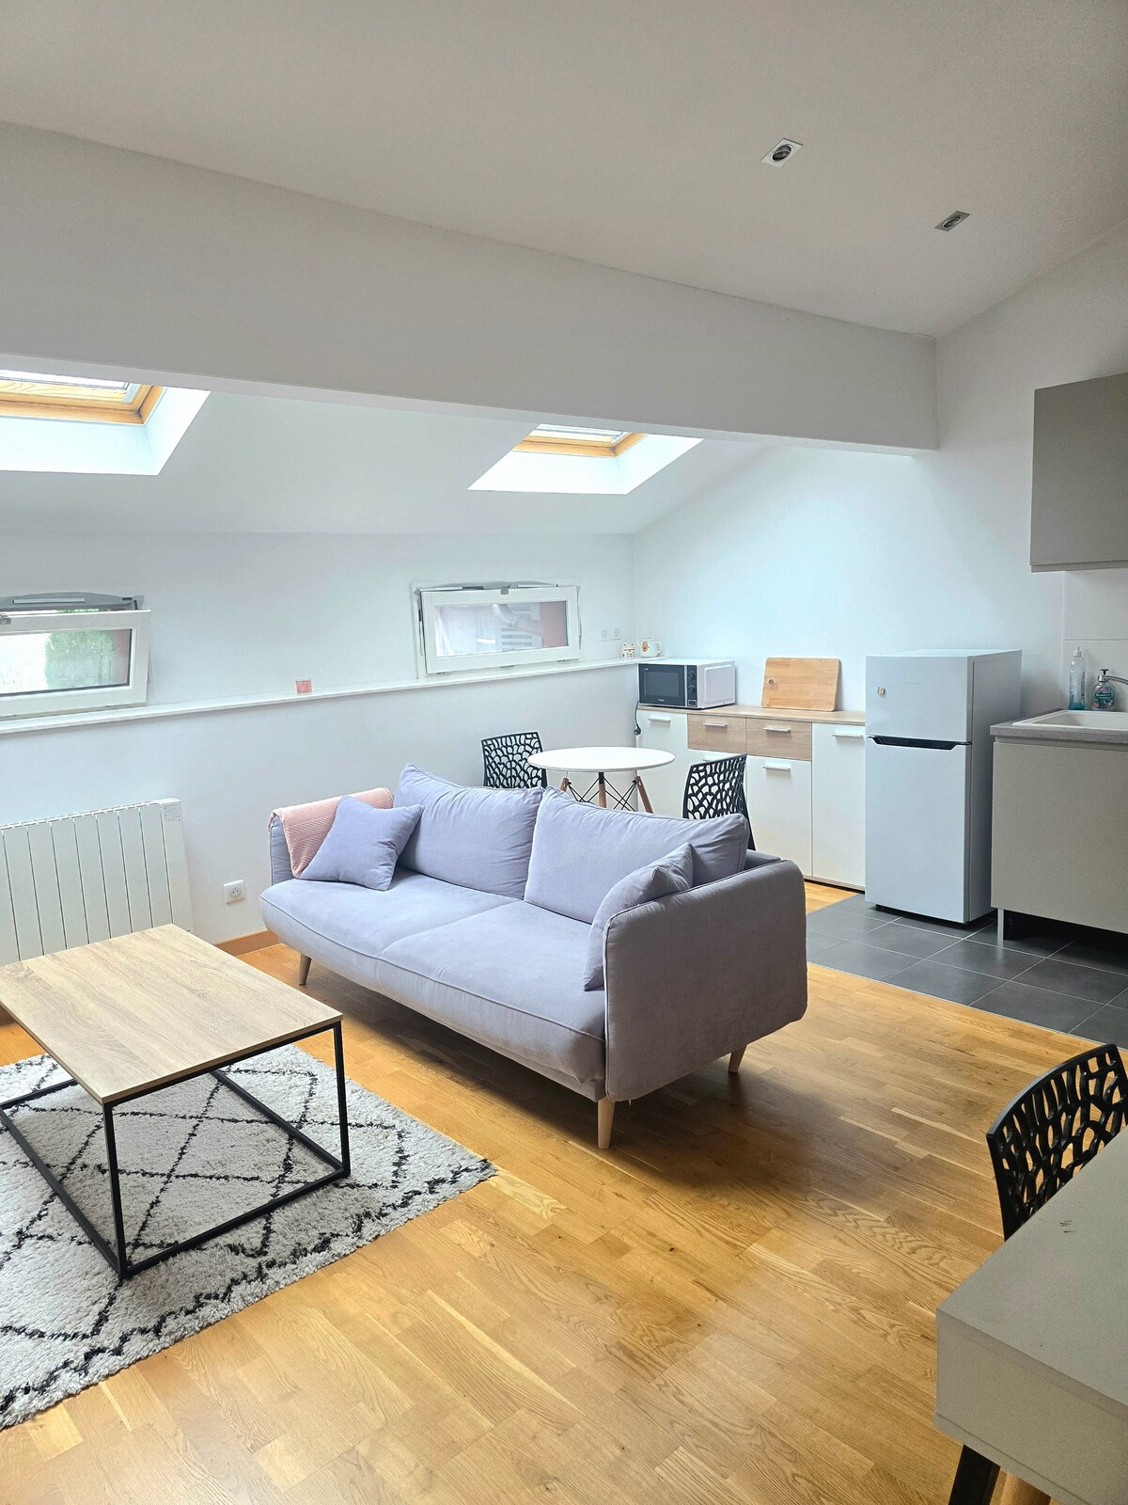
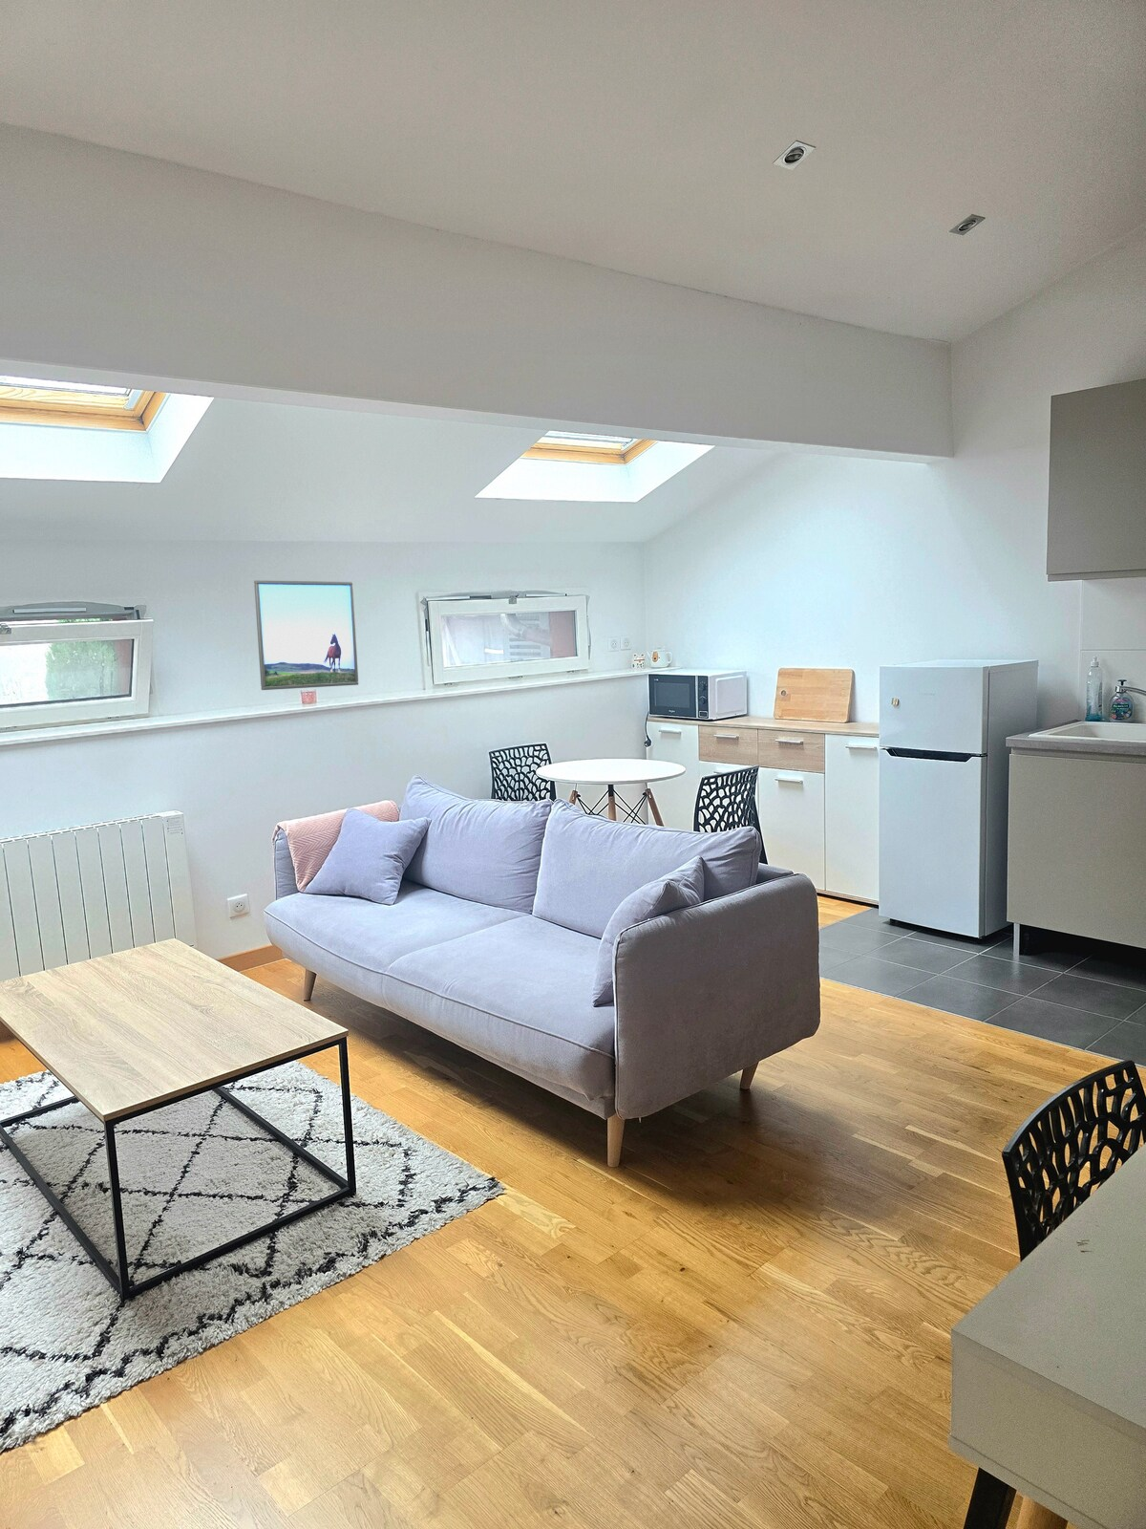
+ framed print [253,579,359,691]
